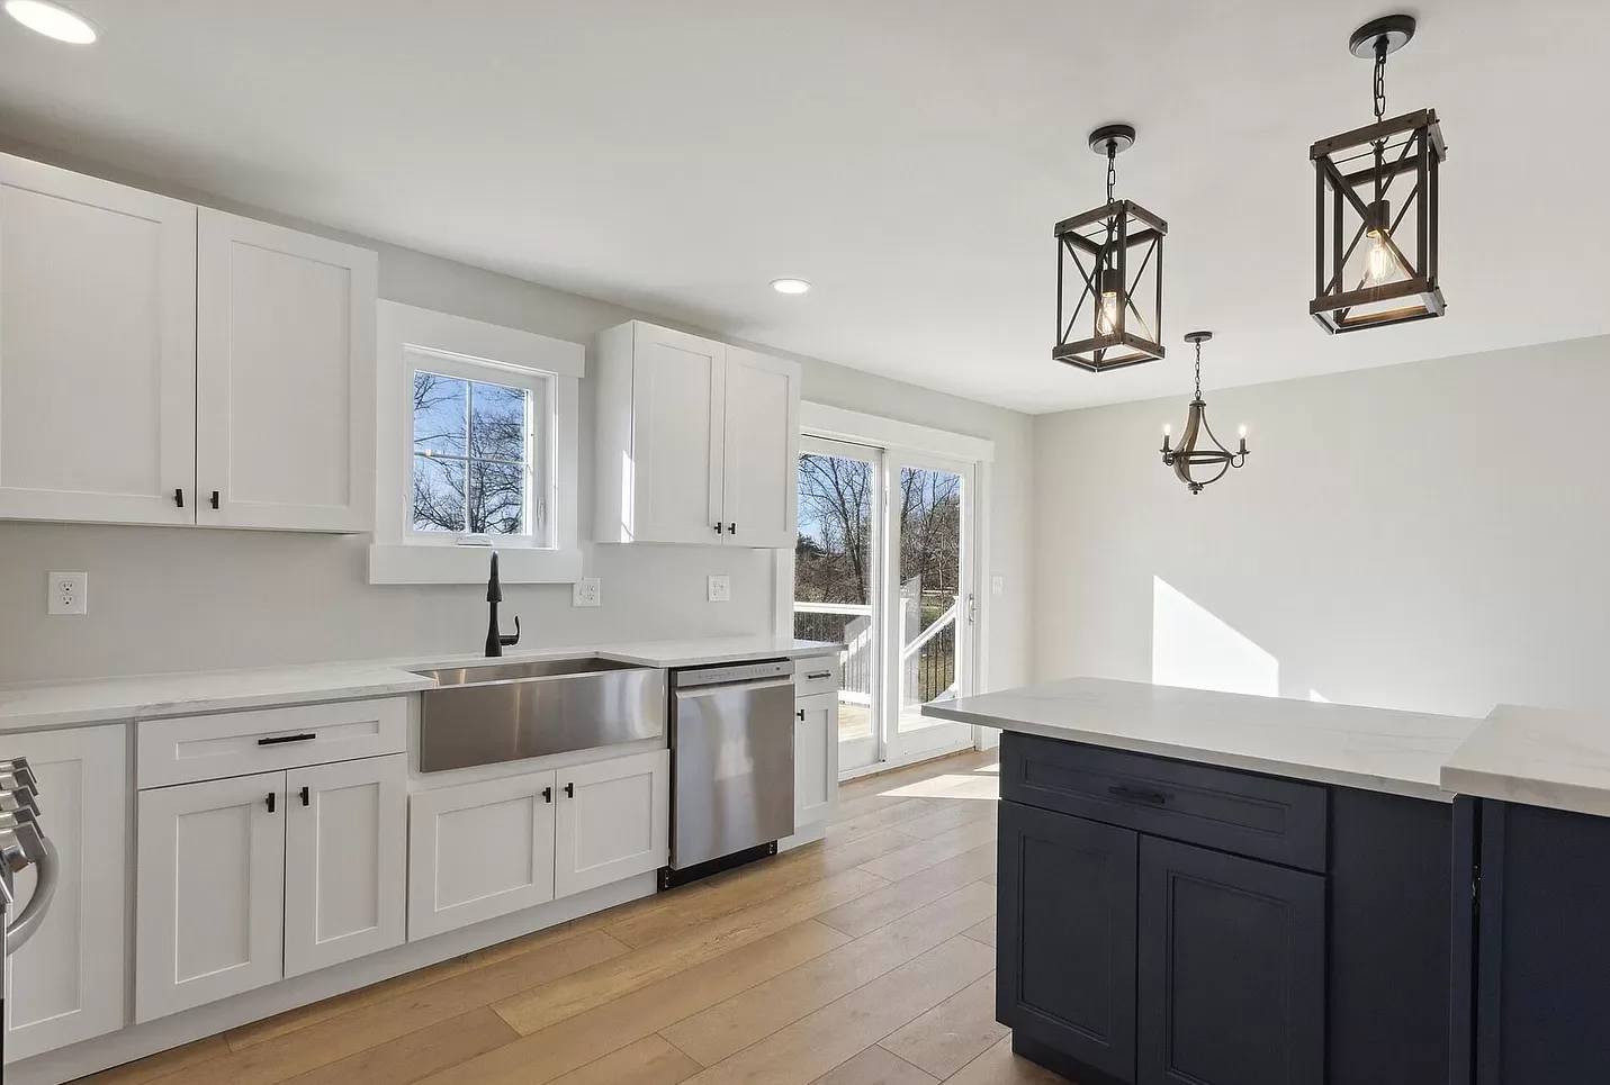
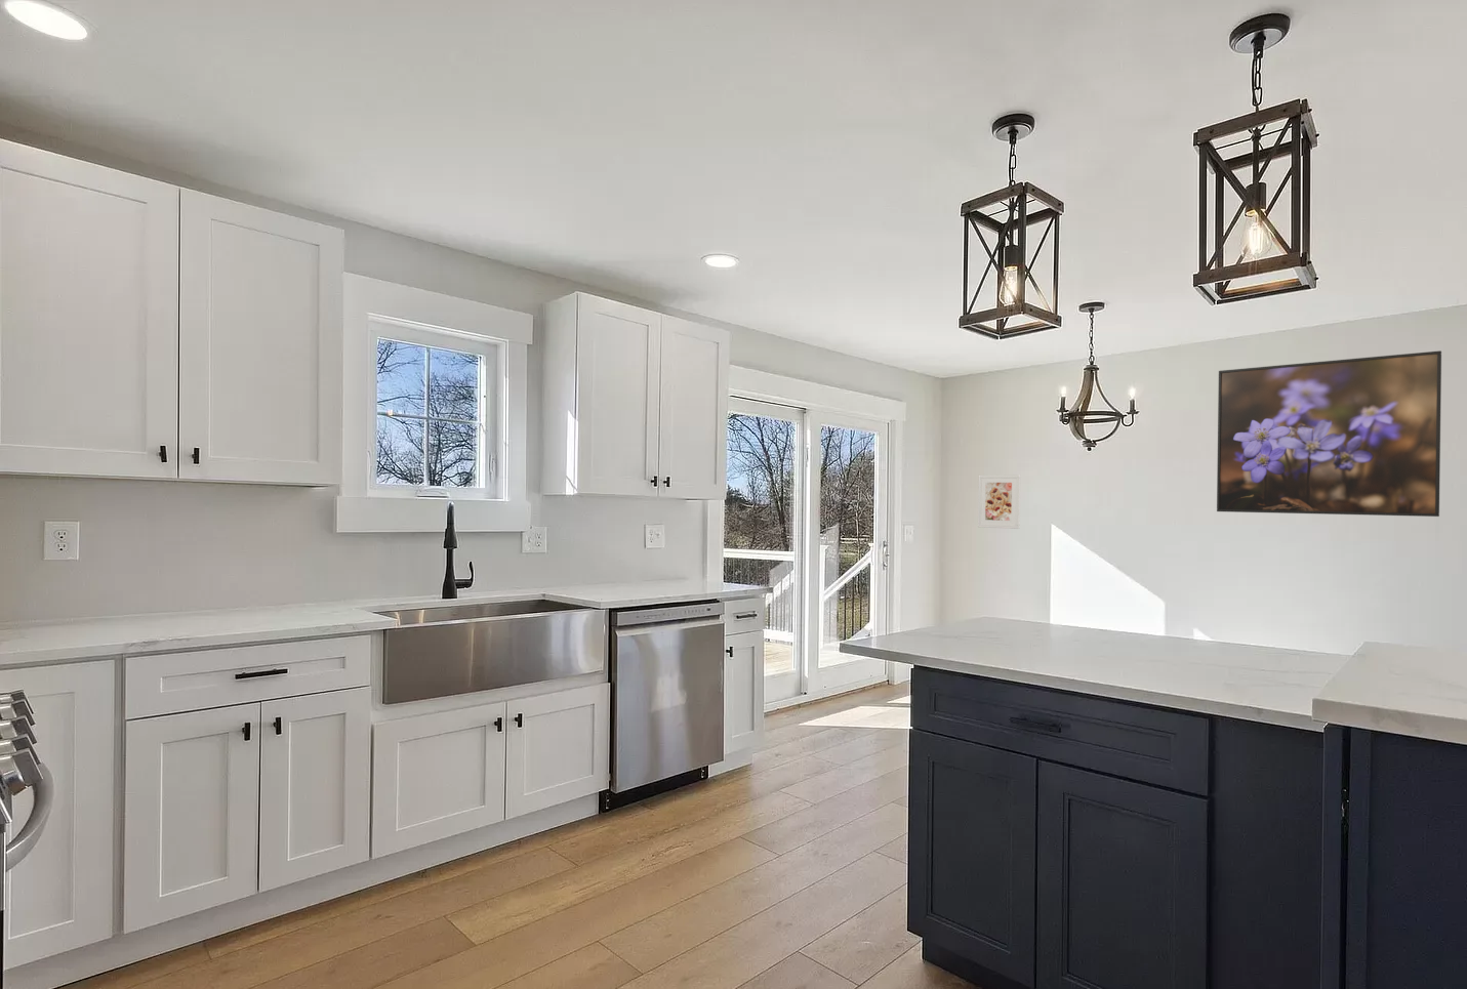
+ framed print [977,474,1021,530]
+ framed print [1215,350,1443,518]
